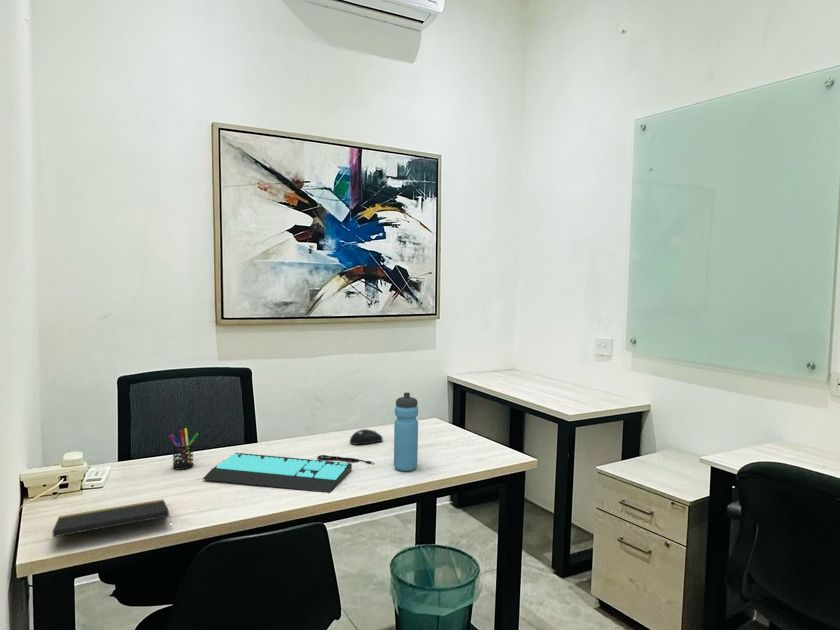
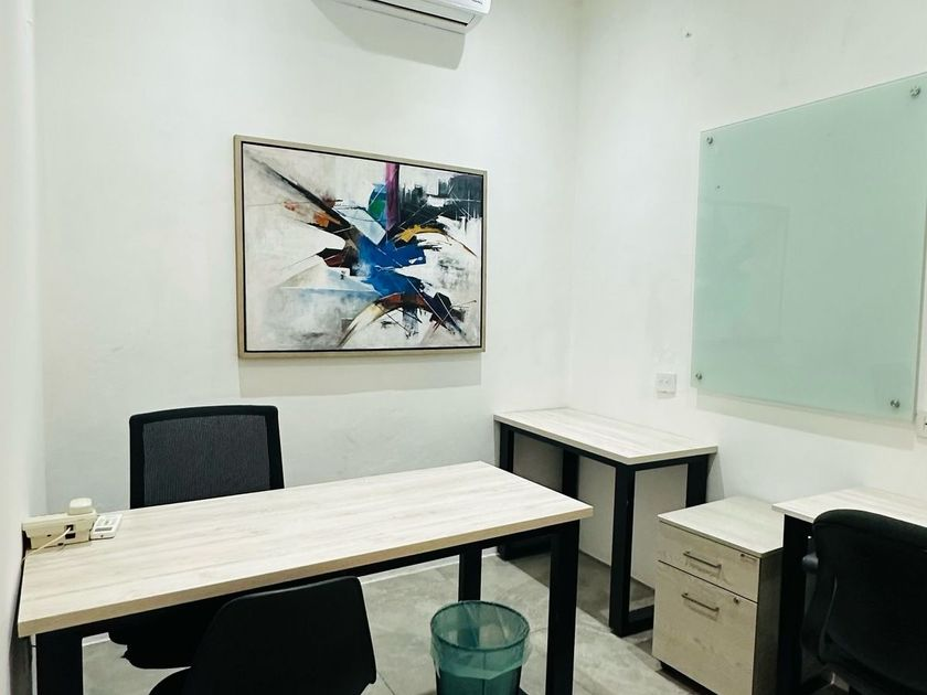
- computer keyboard [202,452,376,493]
- notepad [51,498,173,538]
- water bottle [393,391,419,472]
- computer mouse [349,428,384,446]
- pen holder [169,427,199,471]
